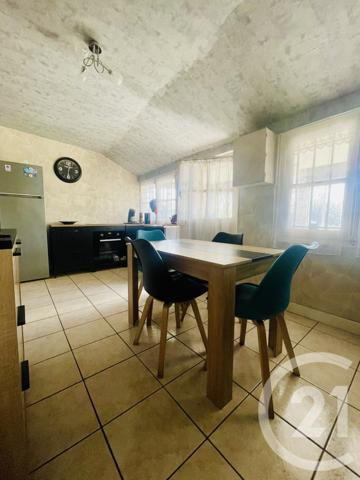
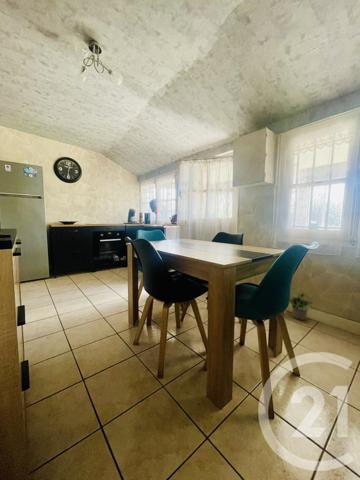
+ potted plant [289,291,314,321]
